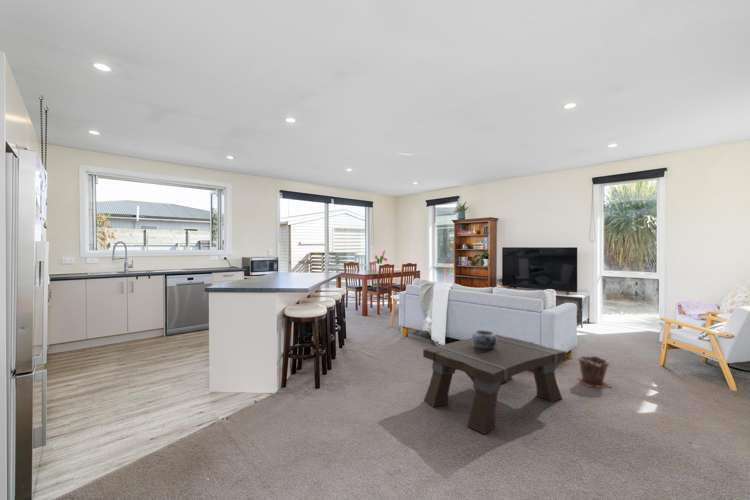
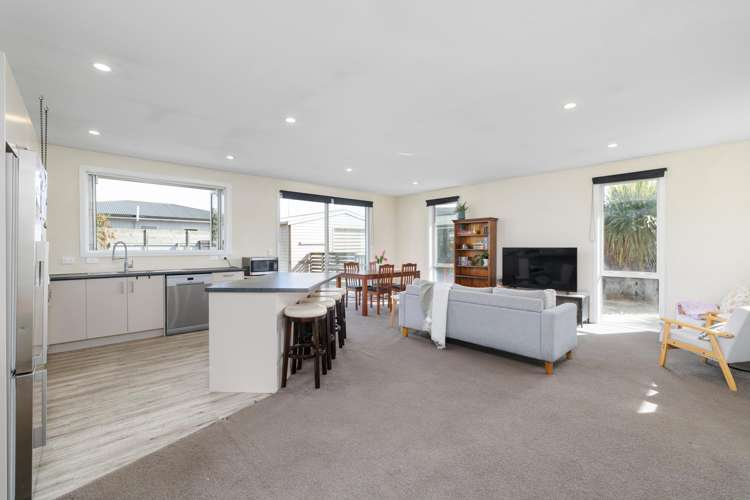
- plant pot [575,355,614,389]
- coffee table [422,333,567,435]
- decorative bowl [471,329,497,349]
